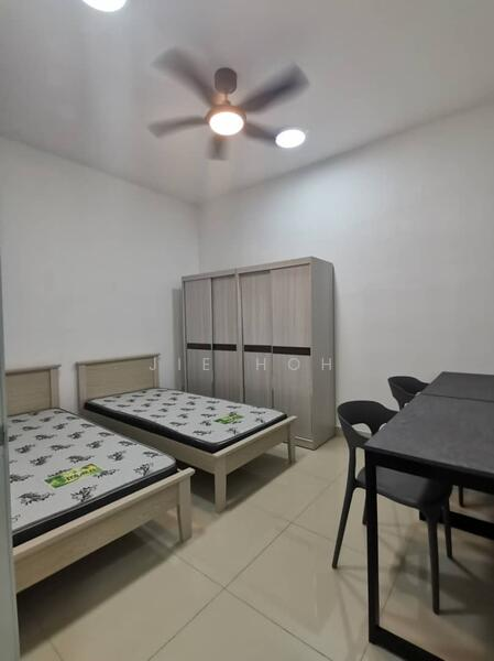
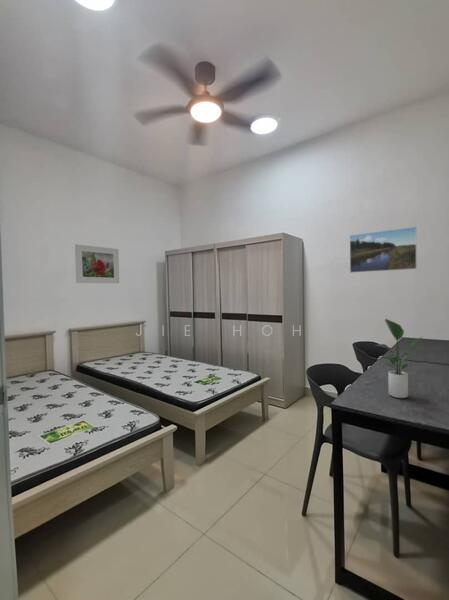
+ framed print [349,226,418,274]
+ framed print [74,243,120,284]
+ potted plant [375,318,423,399]
